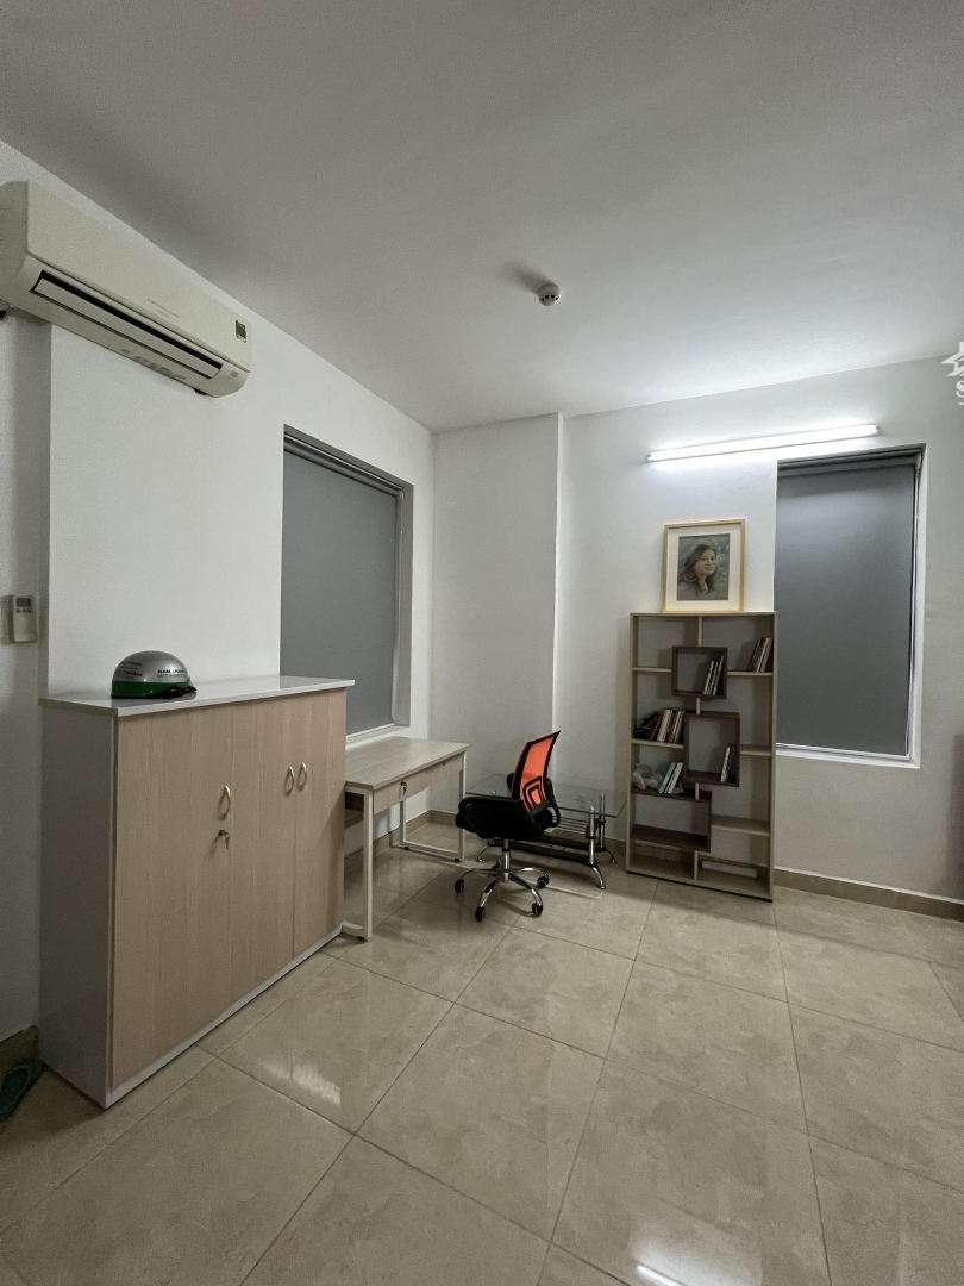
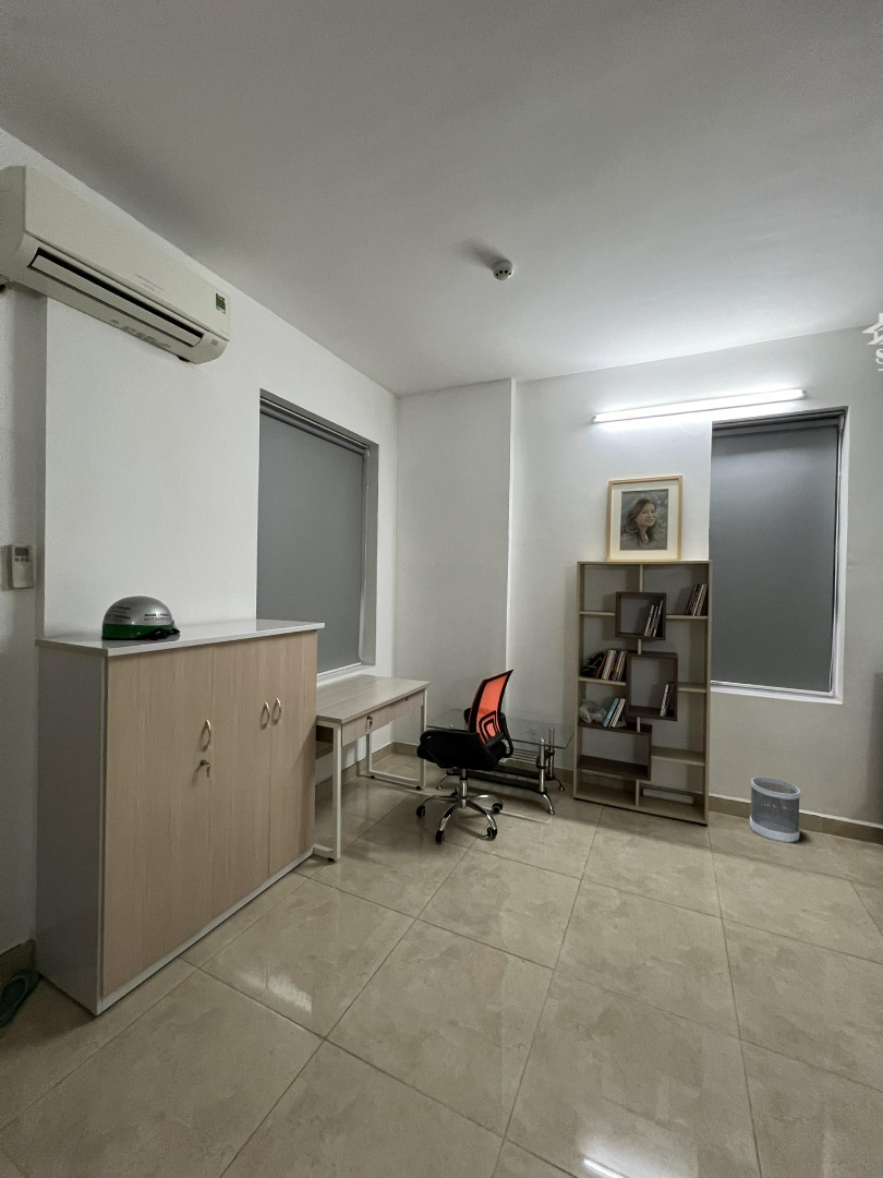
+ wastebasket [749,776,801,844]
